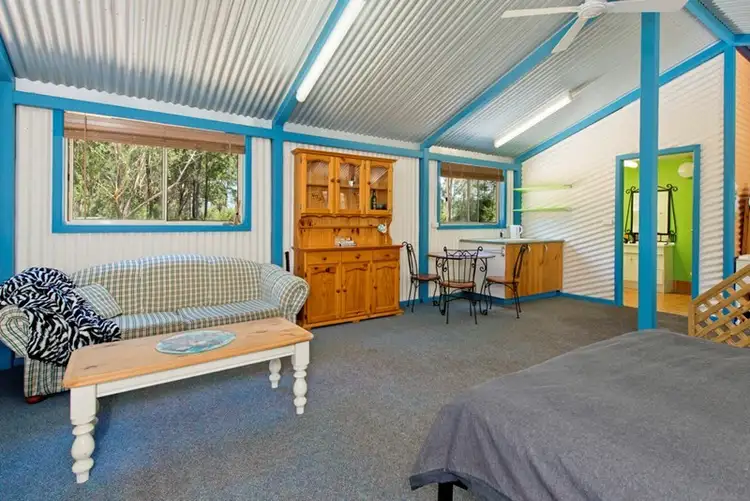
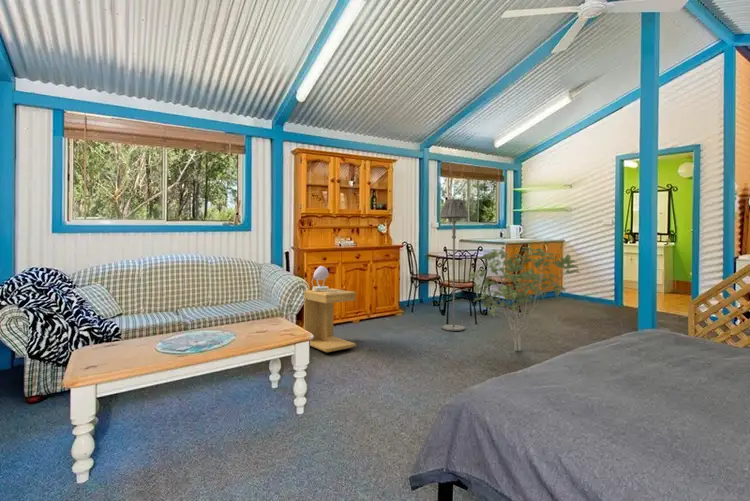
+ table lamp [311,265,343,294]
+ shrub [466,246,581,352]
+ floor lamp [438,198,470,332]
+ side table [303,287,357,353]
